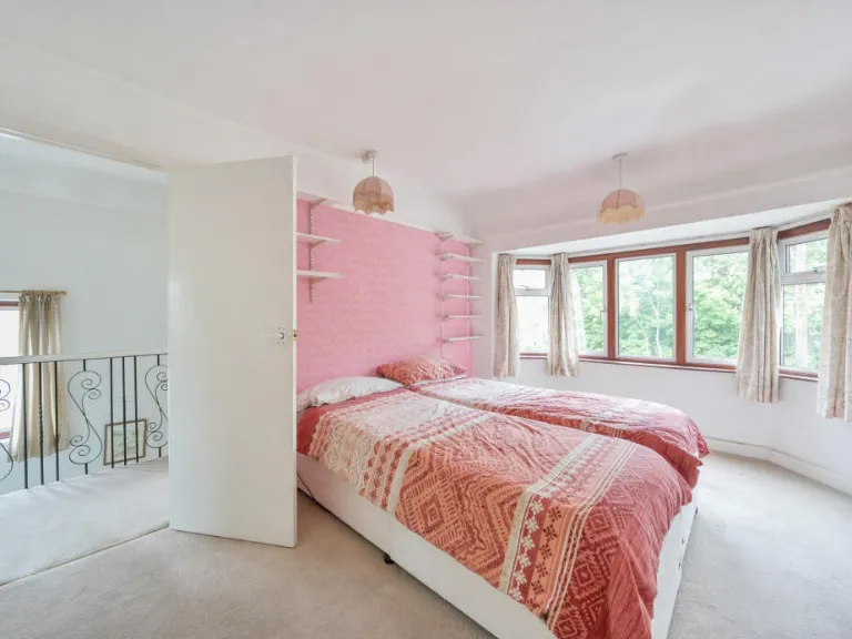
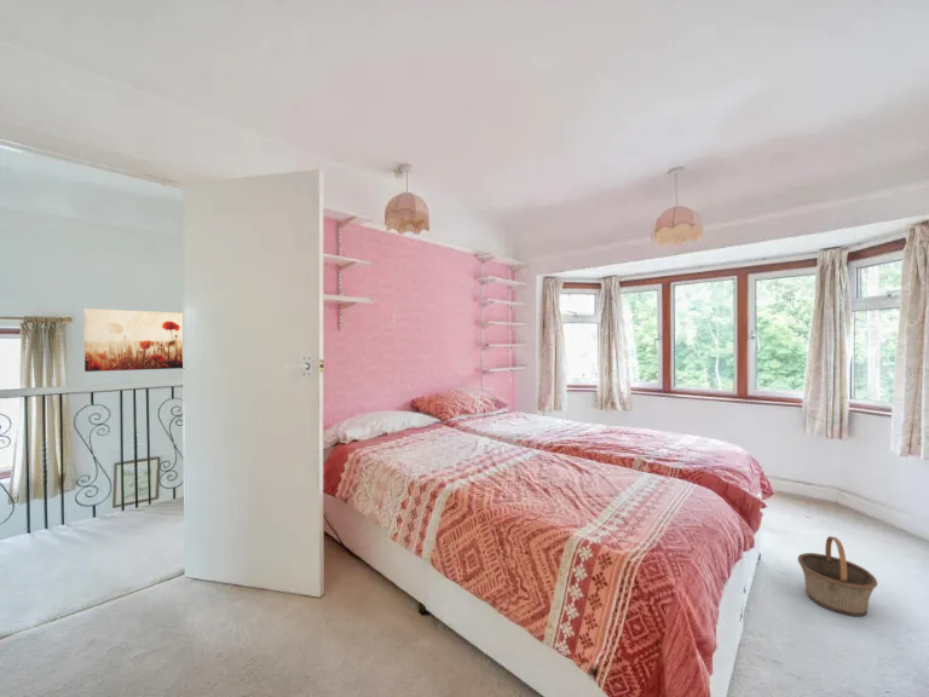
+ basket [797,535,878,617]
+ wall art [83,307,184,373]
